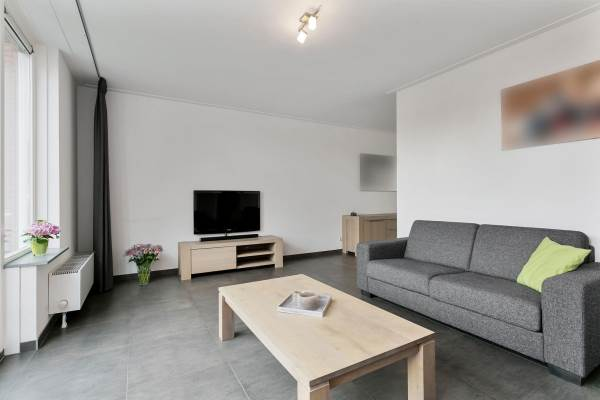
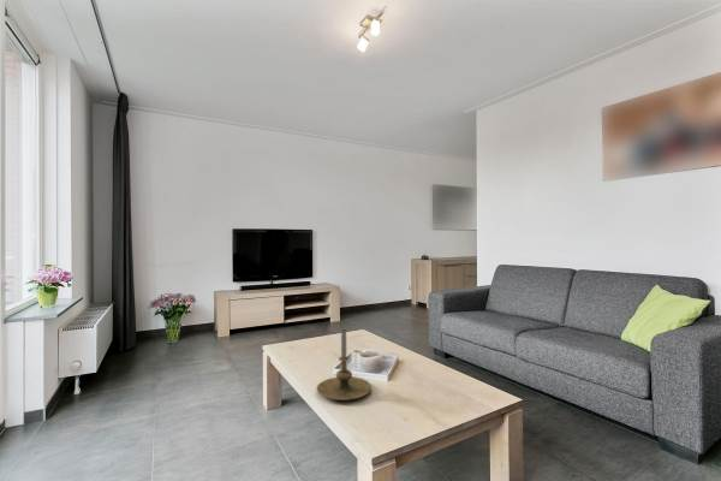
+ candle holder [316,327,373,402]
